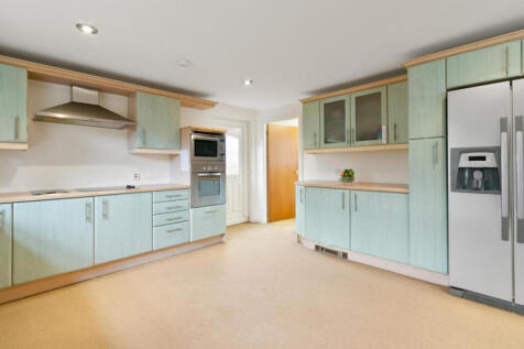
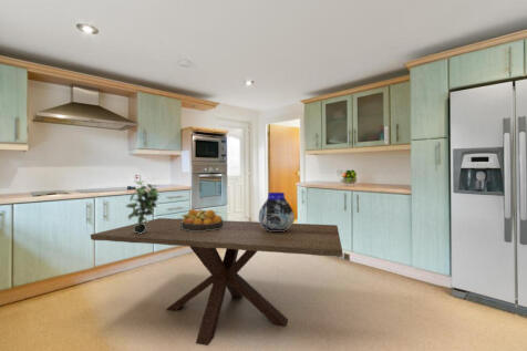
+ vase [258,192,296,231]
+ dining table [90,217,343,347]
+ fruit bowl [179,208,224,231]
+ potted plant [125,179,162,234]
